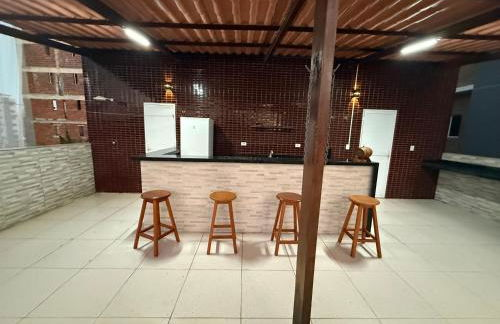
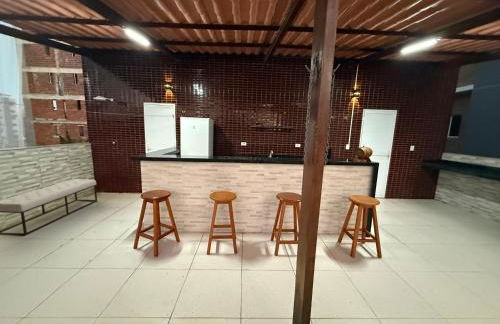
+ bench [0,178,98,237]
